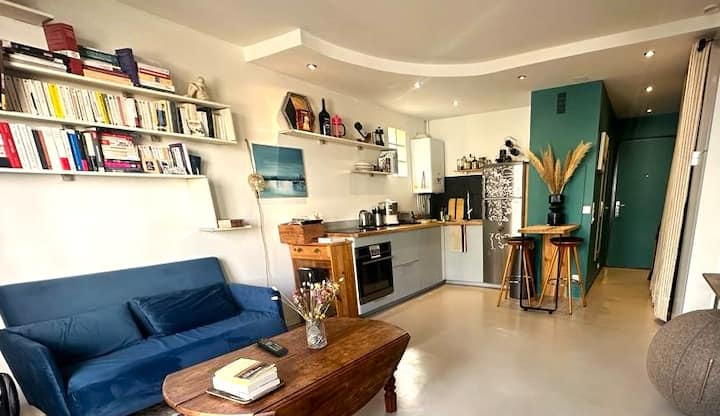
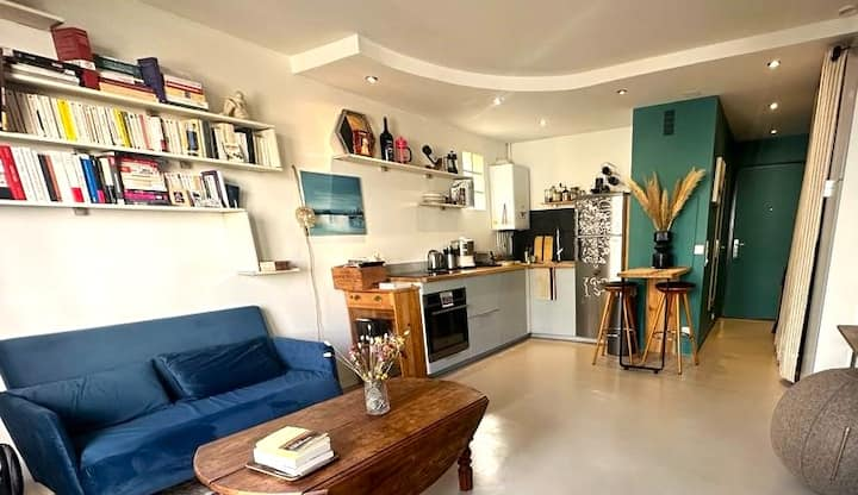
- remote control [256,336,290,358]
